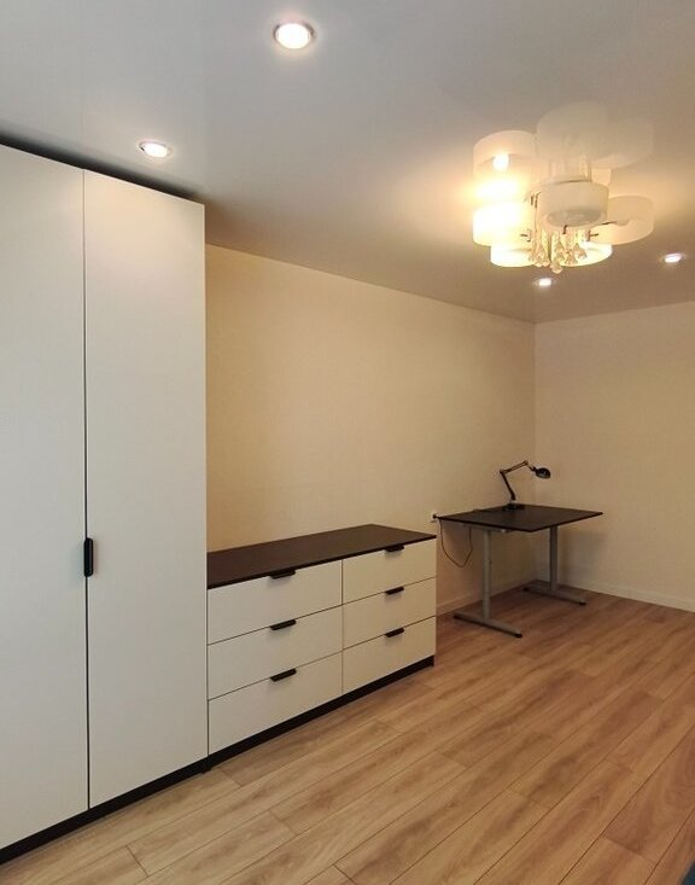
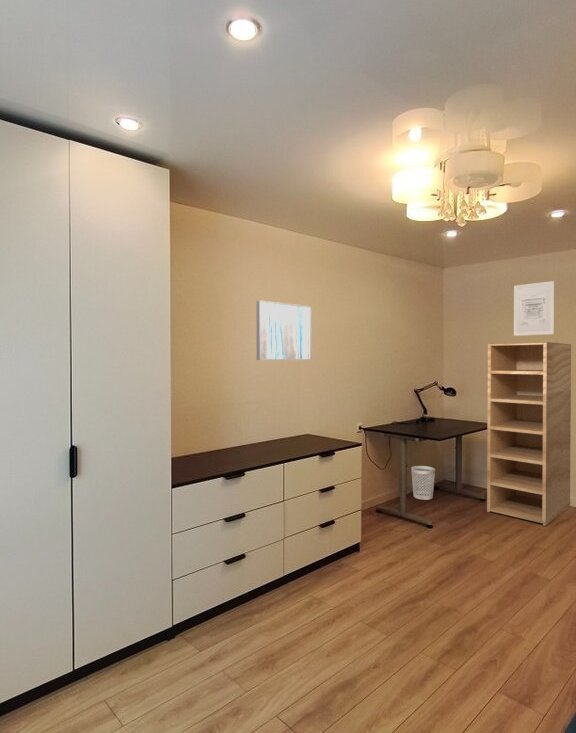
+ wall art [256,299,312,361]
+ wastebasket [410,465,436,501]
+ wall art [513,280,555,337]
+ bookshelf [486,341,572,527]
